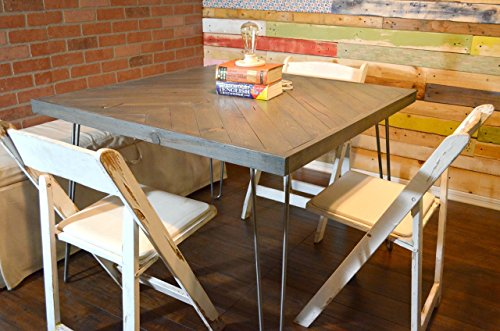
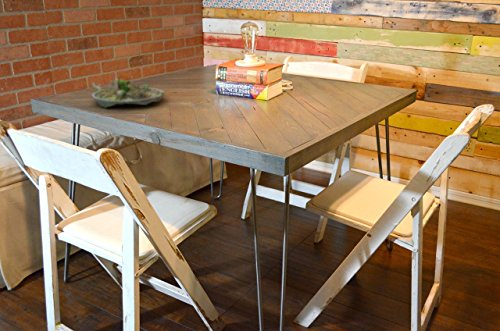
+ succulent planter [91,74,166,108]
